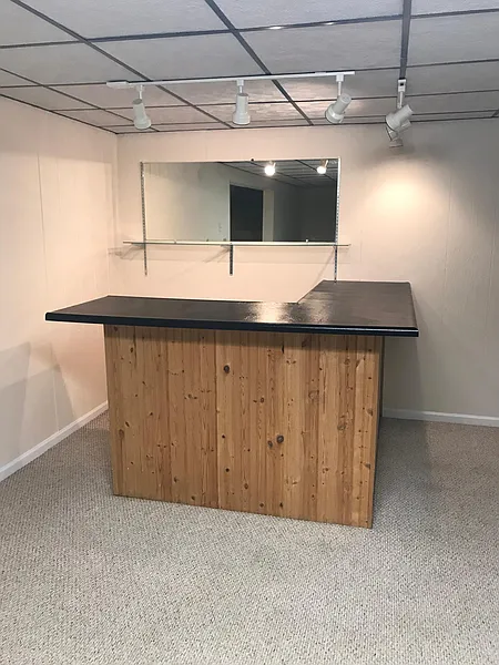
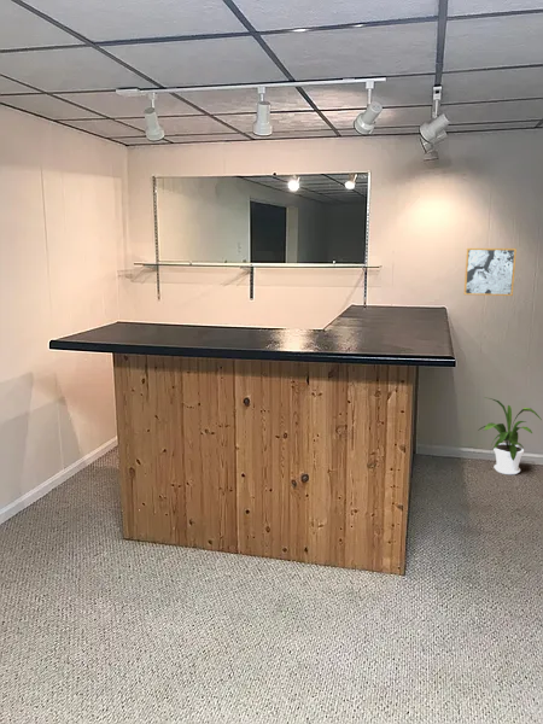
+ wall art [462,247,518,297]
+ house plant [477,396,543,475]
